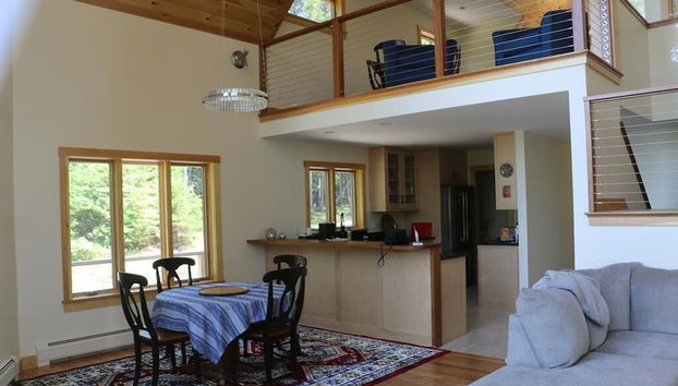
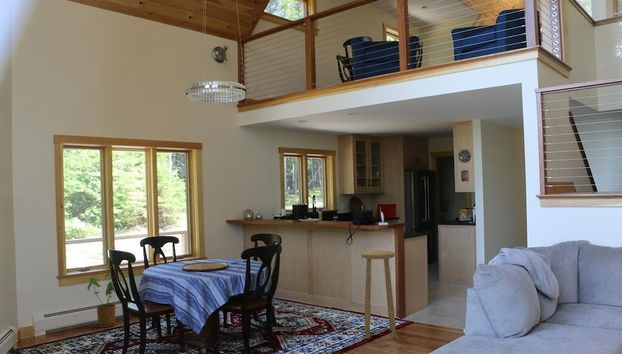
+ house plant [86,267,125,329]
+ stool [360,250,397,340]
